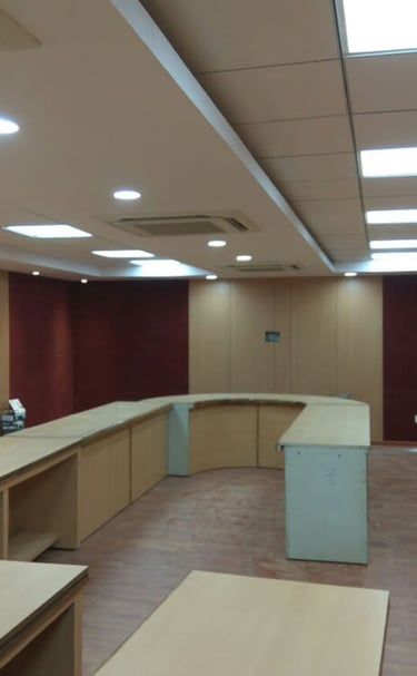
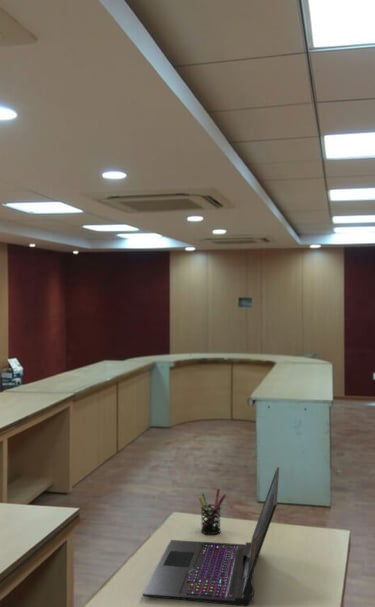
+ pen holder [197,488,227,535]
+ laptop [142,466,280,607]
